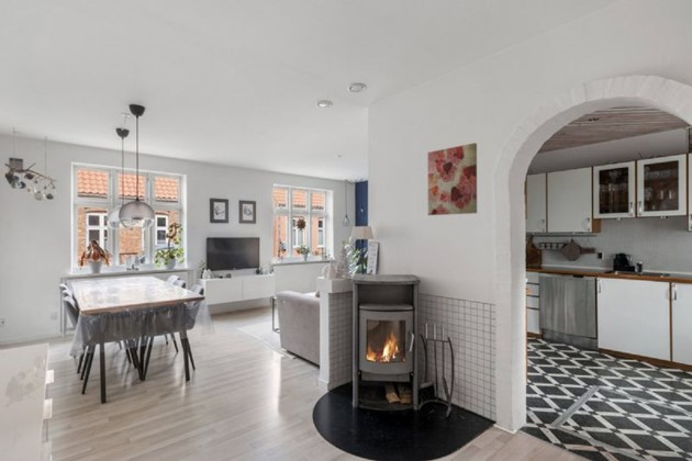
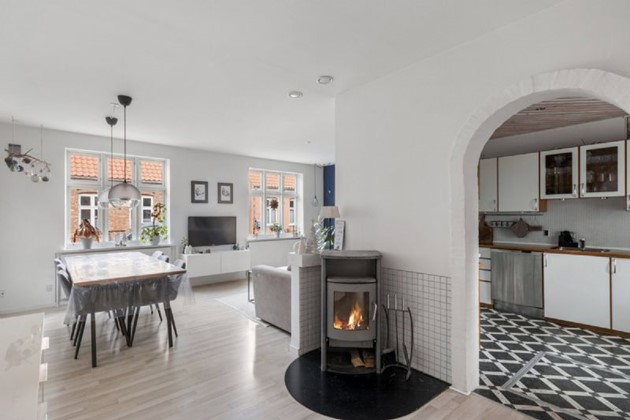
- wall art [426,142,478,216]
